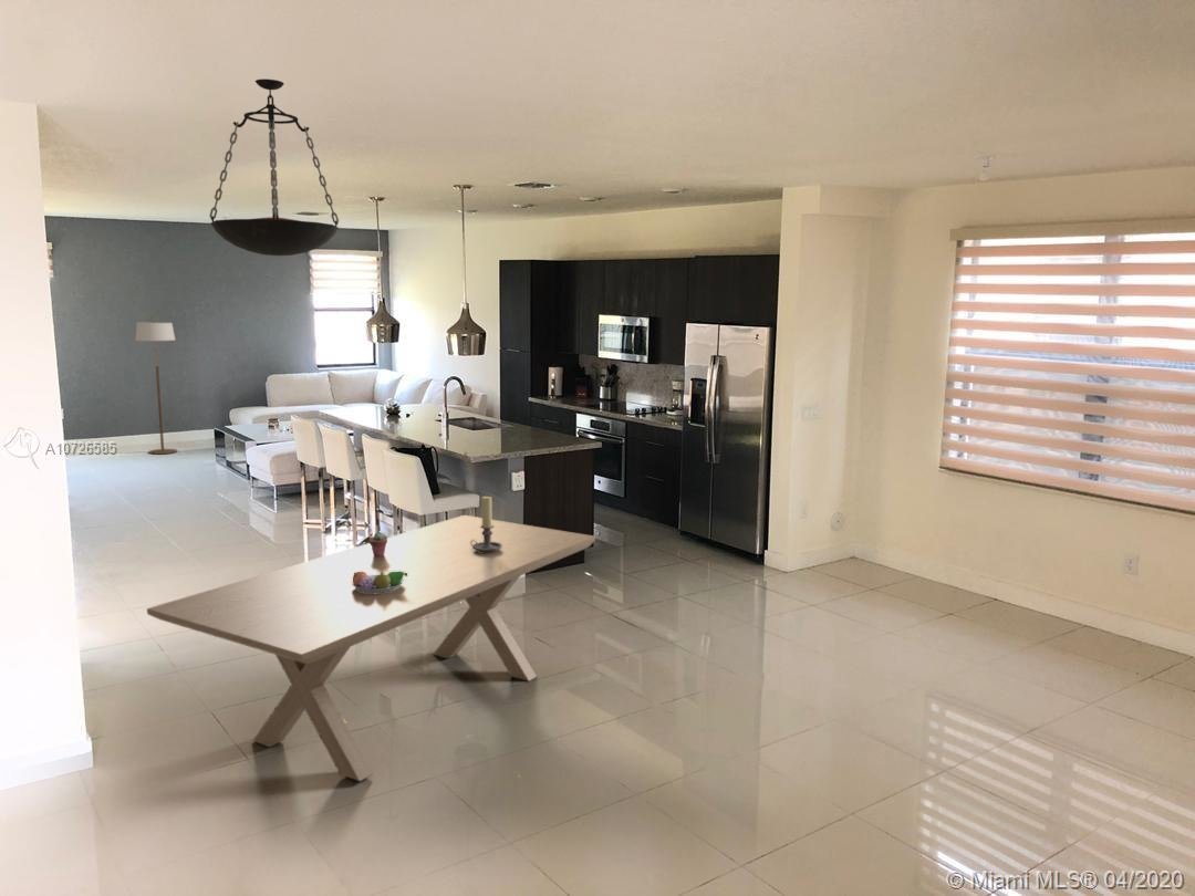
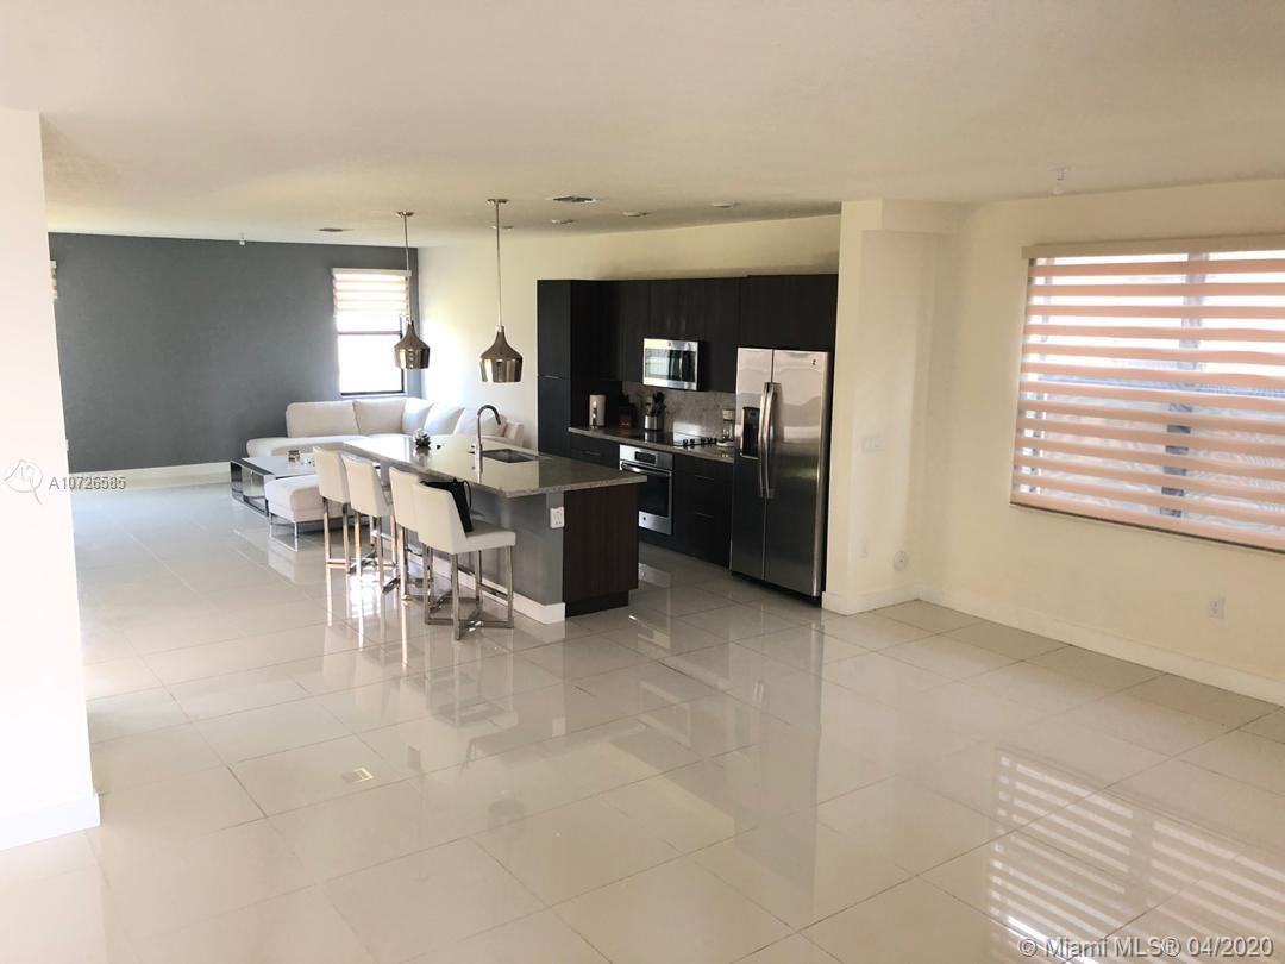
- fruit bowl [351,571,408,593]
- potted succulent [367,531,387,556]
- floor lamp [135,314,178,455]
- pendant lamp [209,79,340,257]
- dining table [146,514,596,782]
- candle holder [470,496,502,552]
